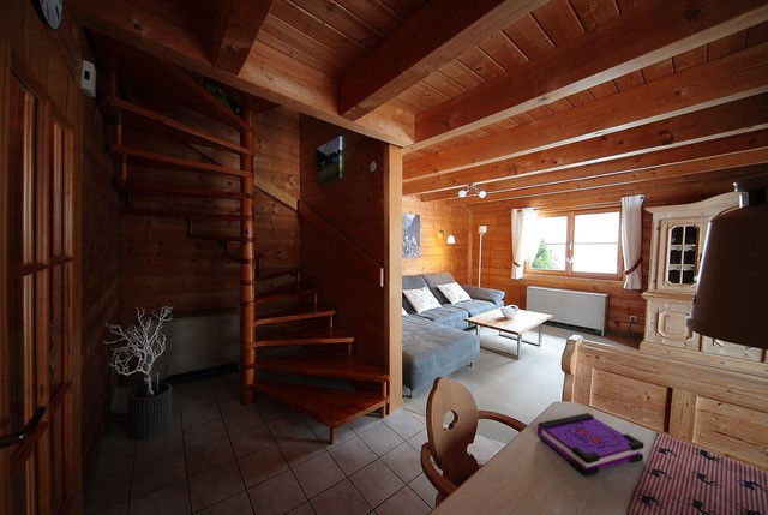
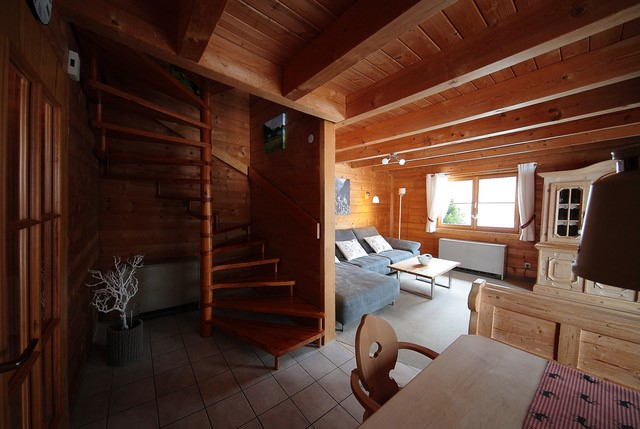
- board game [536,412,646,478]
